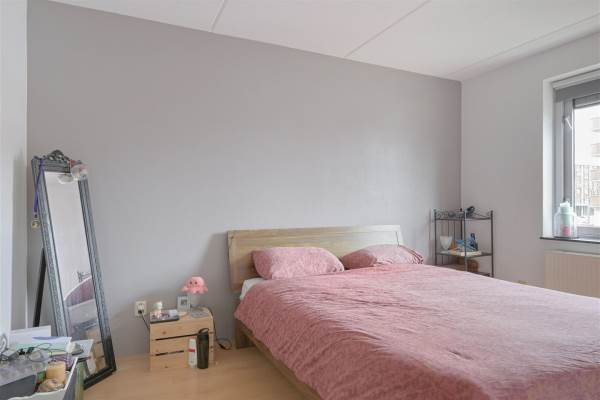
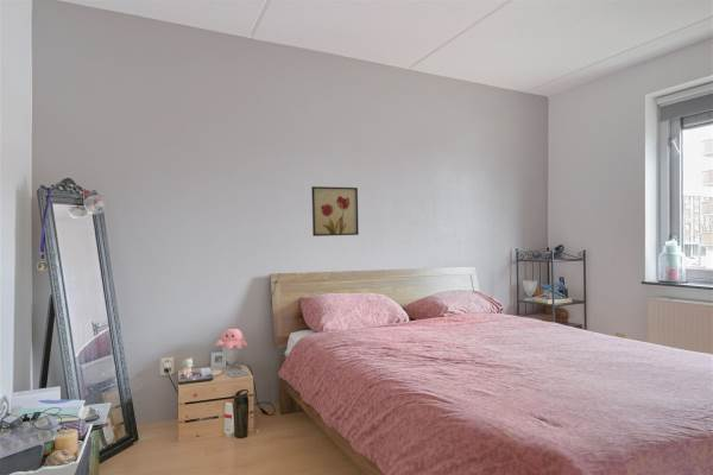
+ wall art [310,185,360,238]
